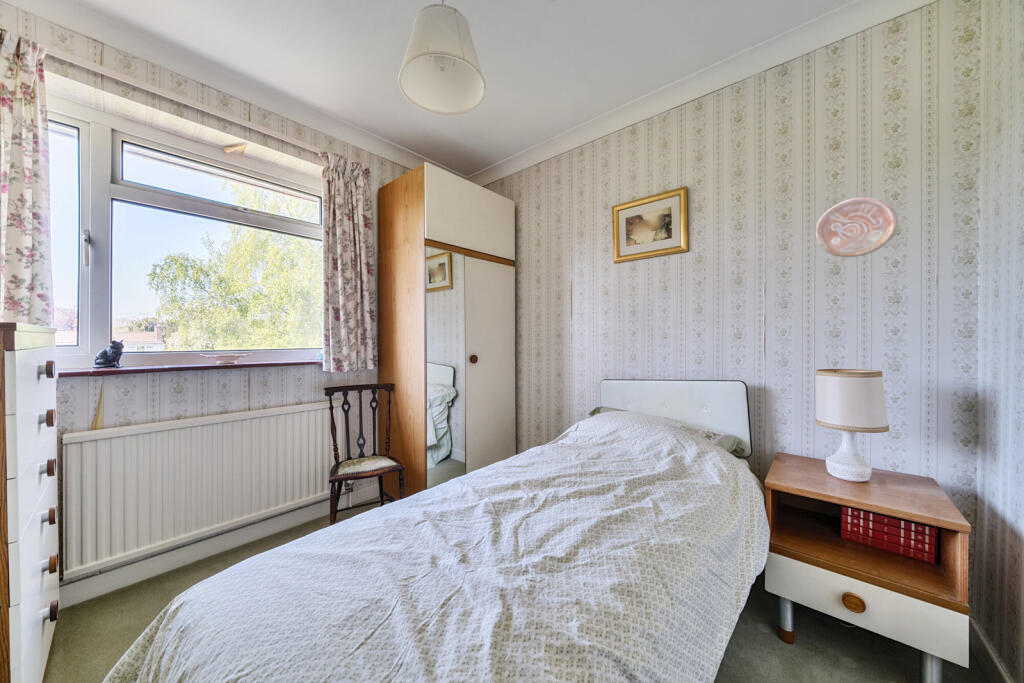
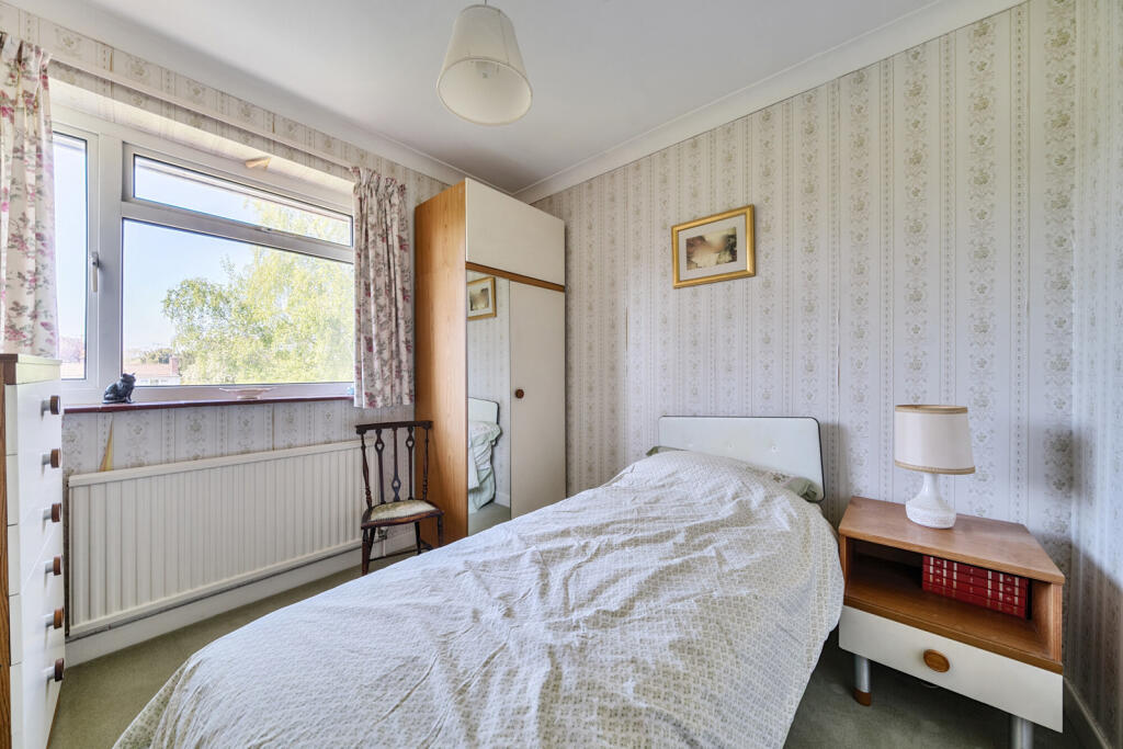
- decorative plate [815,197,899,258]
